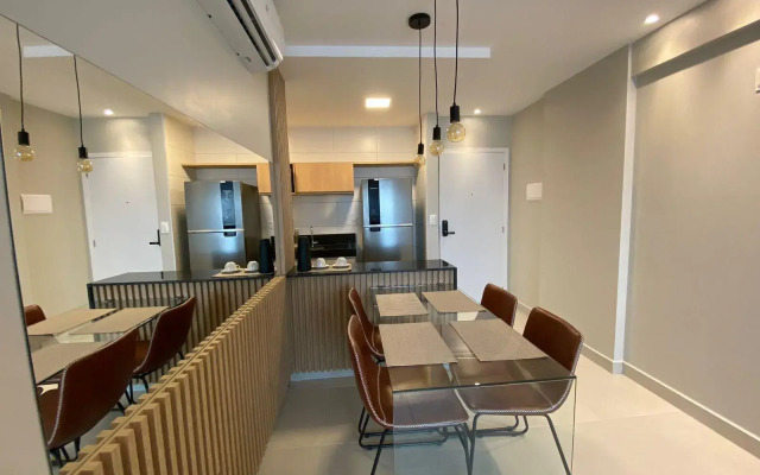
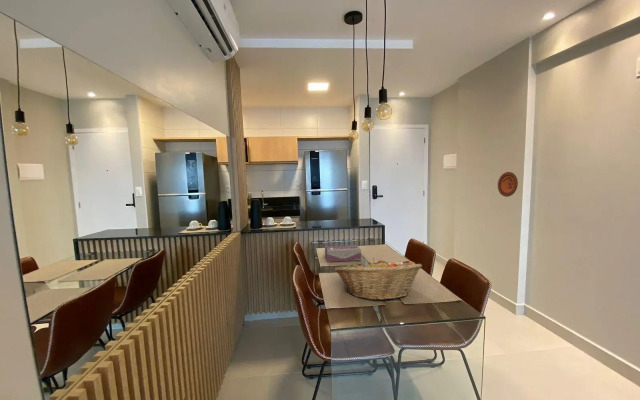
+ fruit basket [333,257,423,301]
+ tissue box [324,244,362,263]
+ decorative plate [497,171,519,198]
